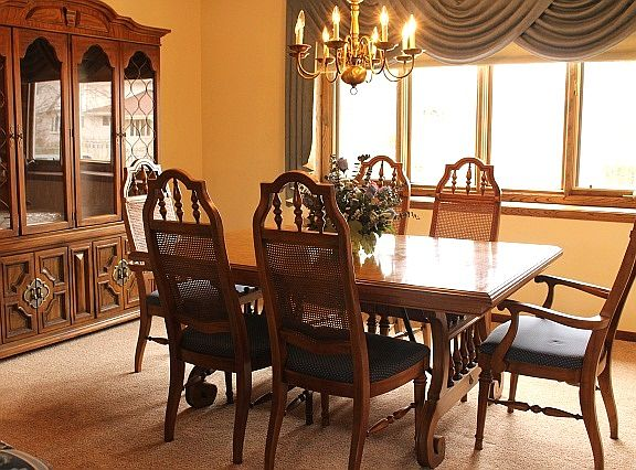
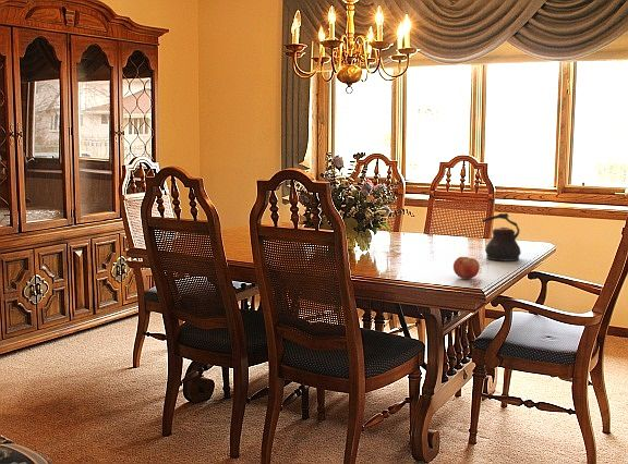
+ teapot [482,212,522,262]
+ fruit [452,256,481,280]
